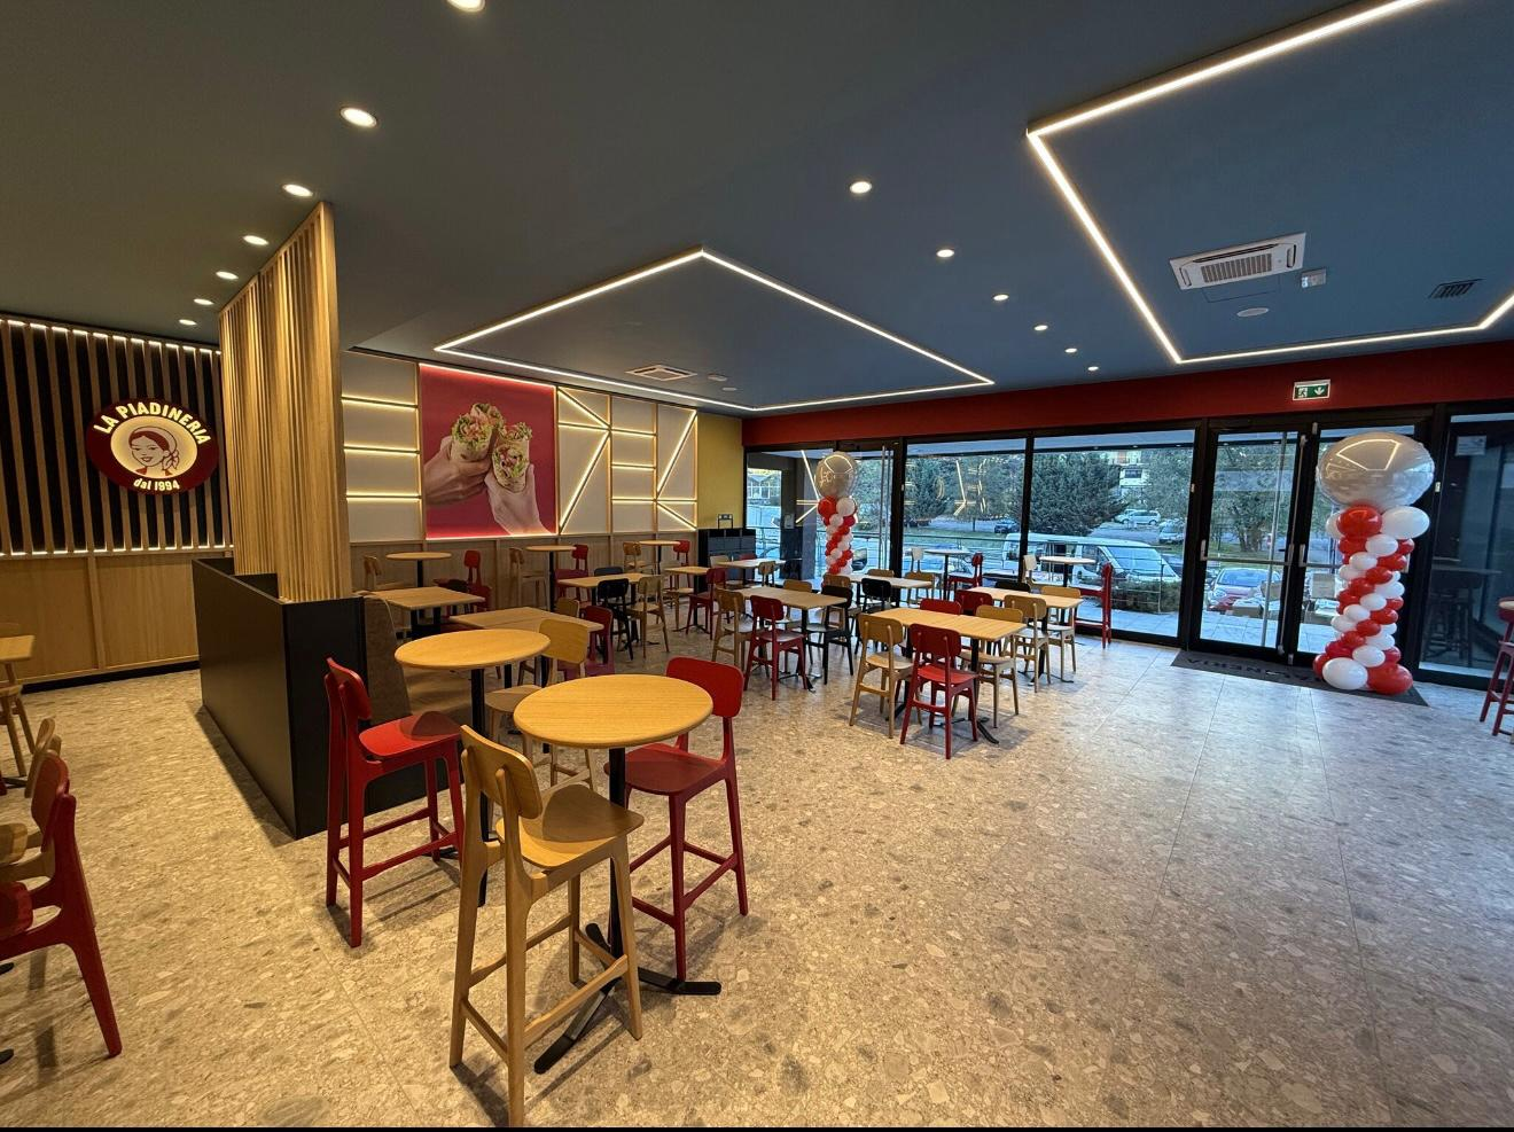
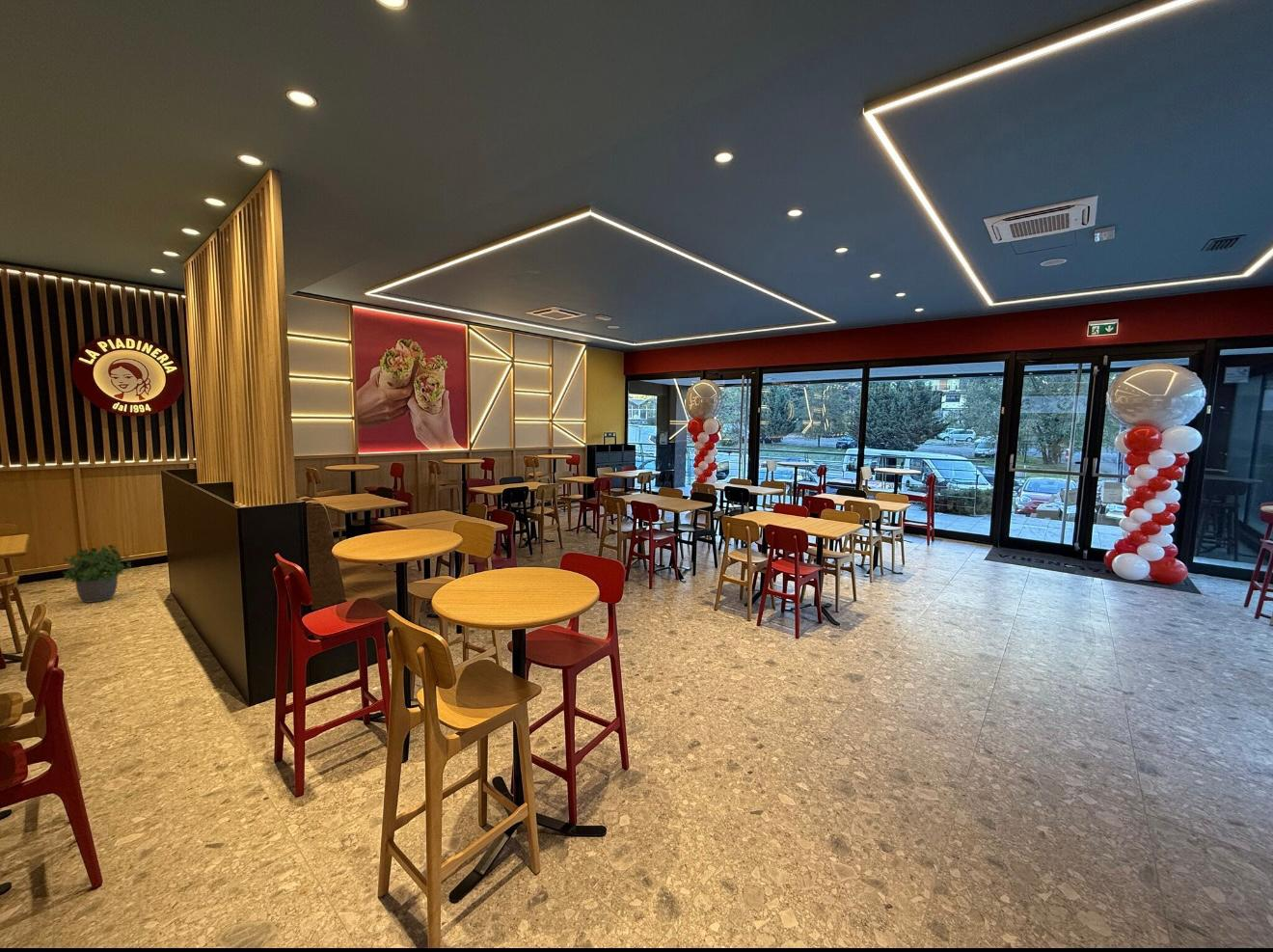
+ potted plant [62,544,132,604]
